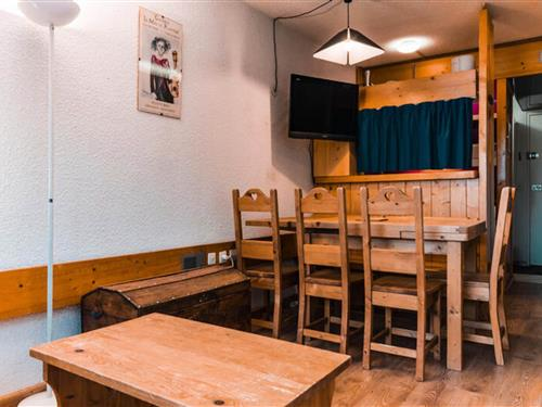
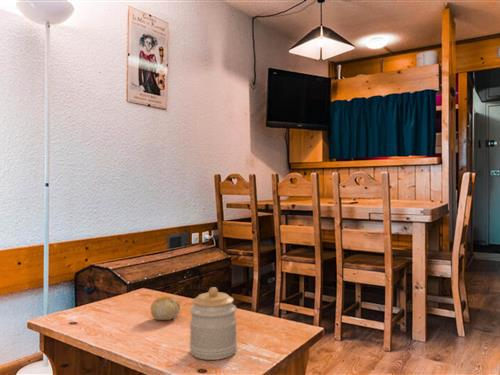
+ jar [189,286,238,361]
+ fruit [150,295,181,321]
